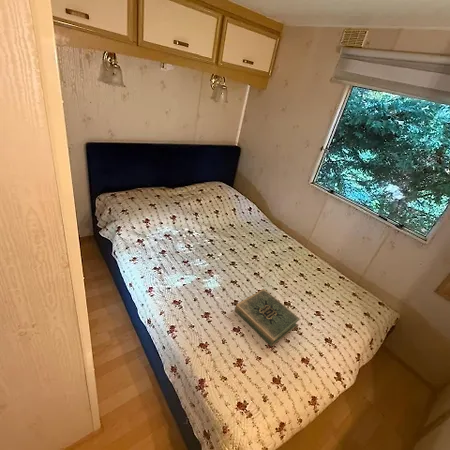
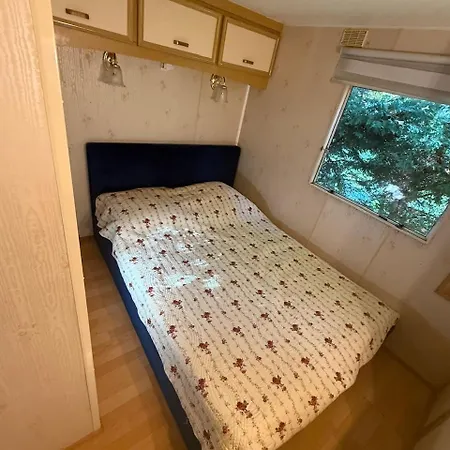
- hardback book [234,288,301,348]
